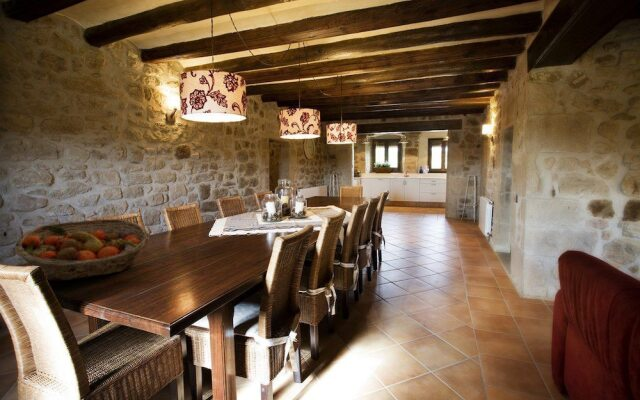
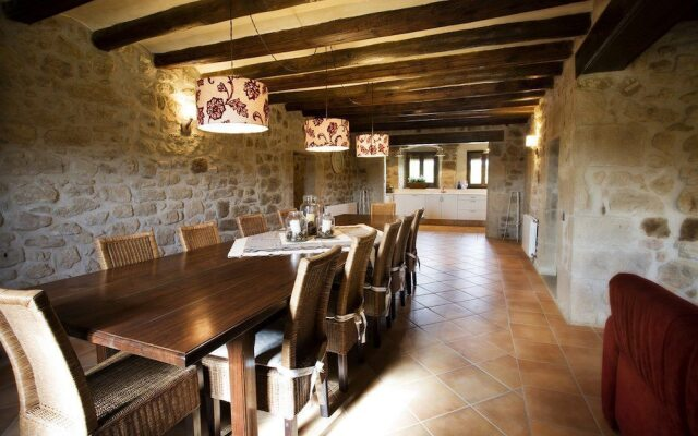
- fruit basket [14,218,150,282]
